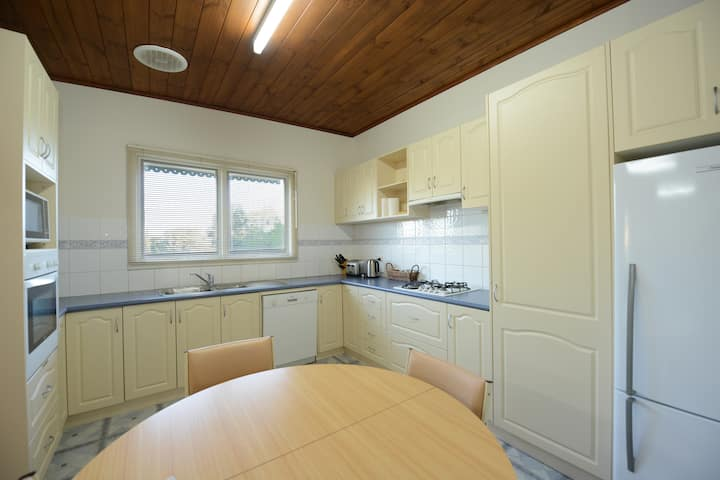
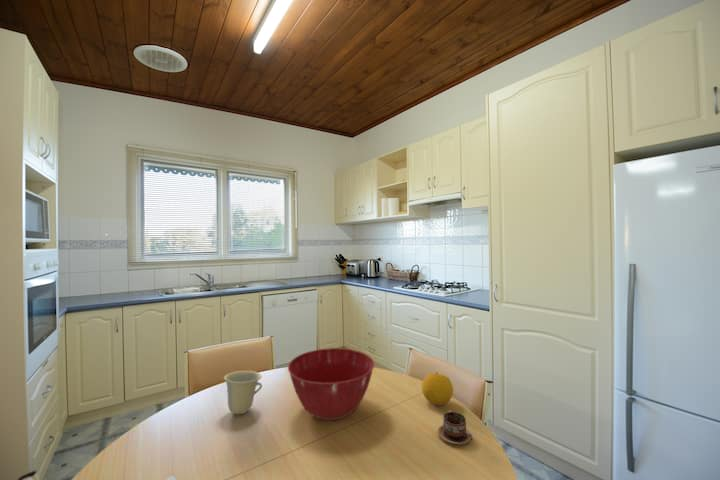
+ cup [223,369,263,415]
+ fruit [421,371,454,406]
+ cup [437,410,473,446]
+ mixing bowl [287,347,376,421]
